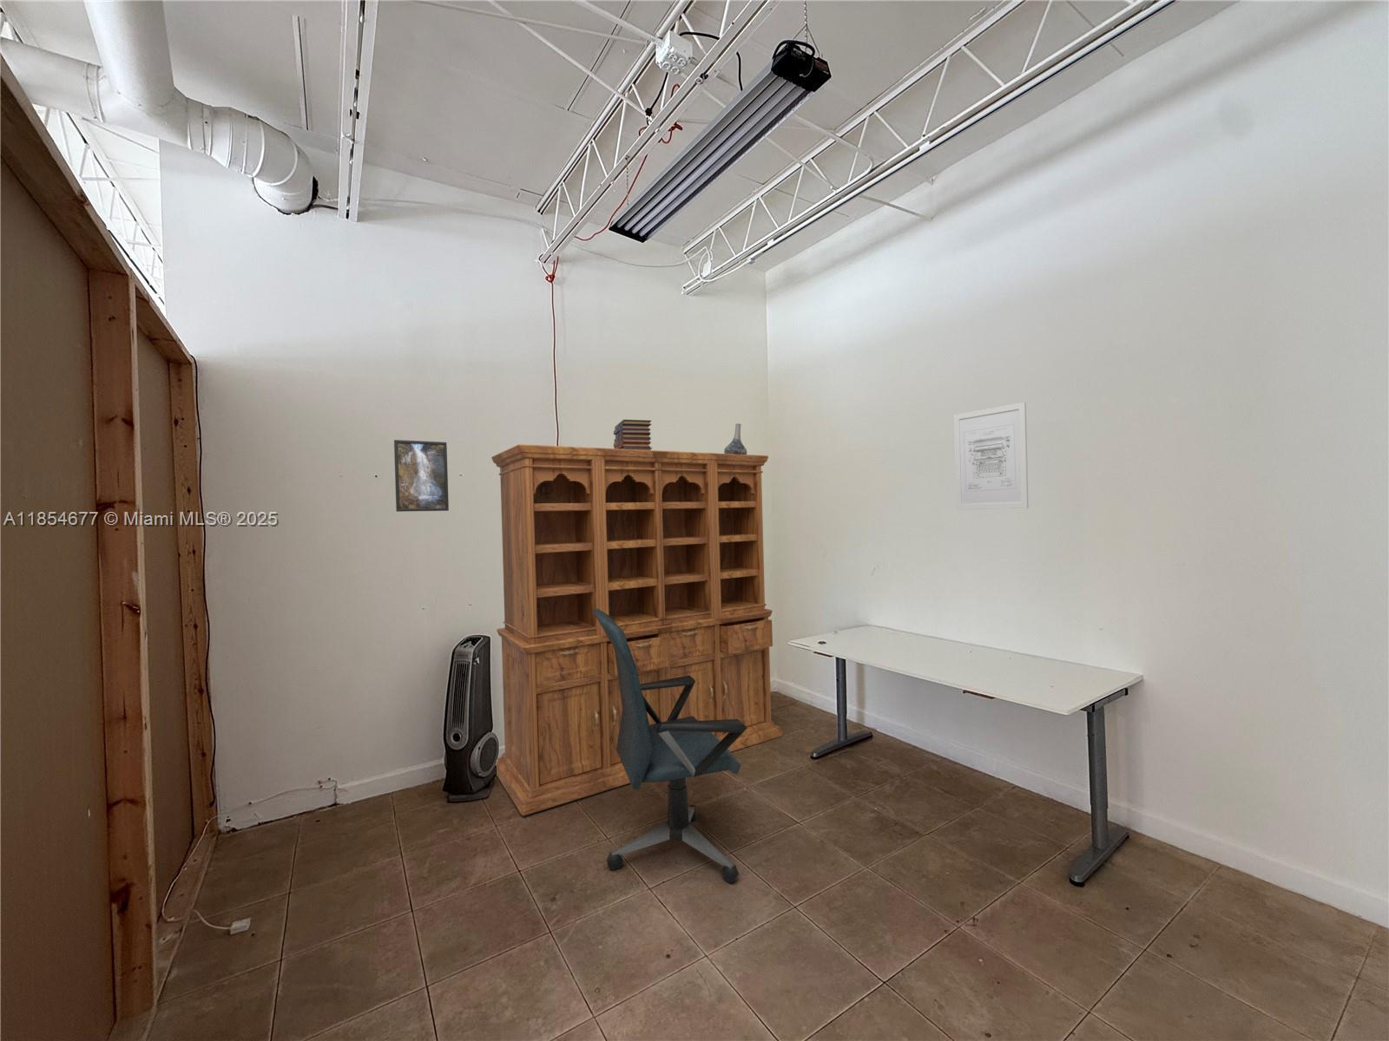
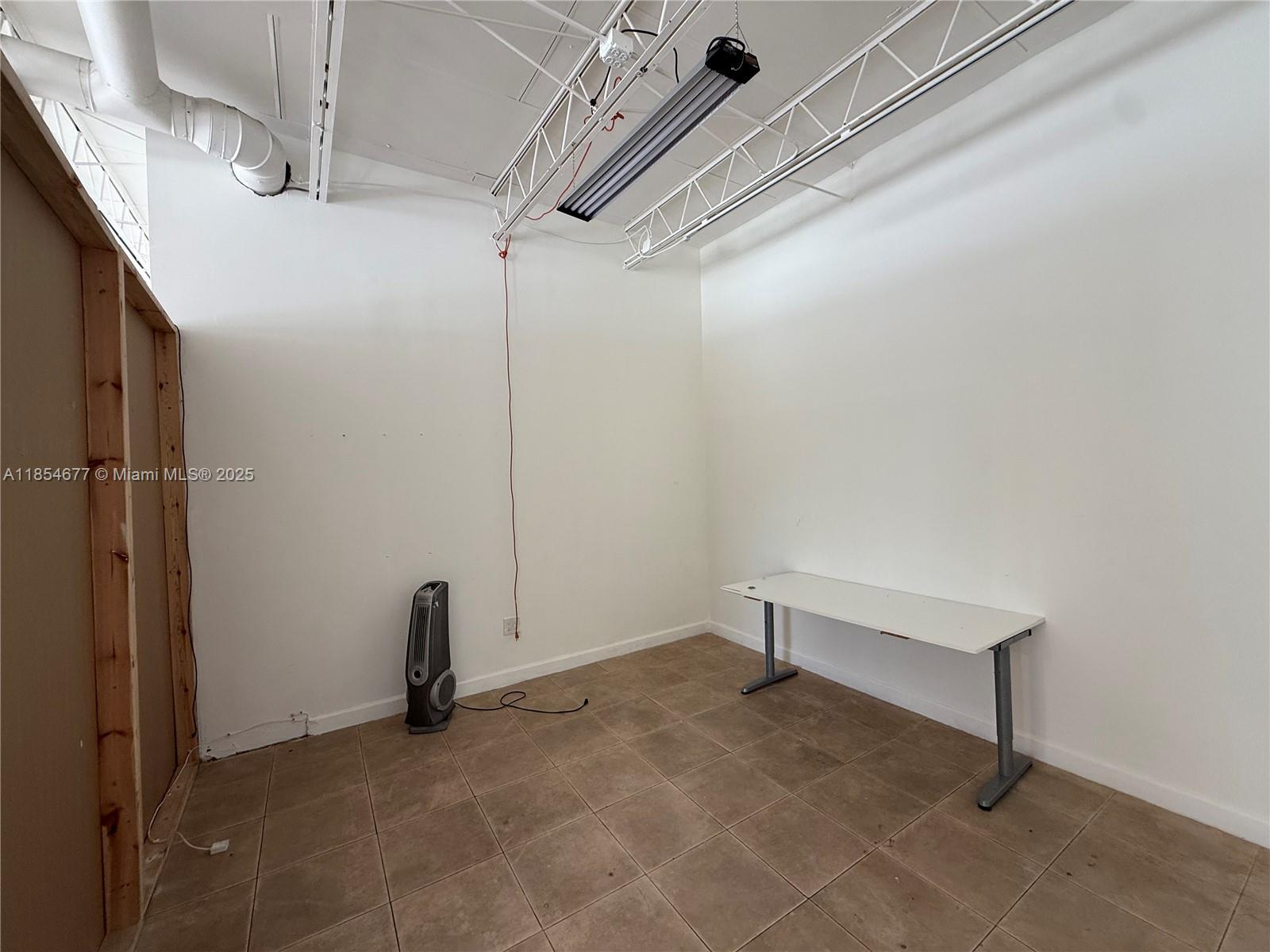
- bookcase [490,443,784,817]
- office chair [593,608,747,884]
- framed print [394,438,450,513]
- decorative vase [723,422,747,455]
- wall art [954,401,1029,511]
- book stack [612,419,653,451]
